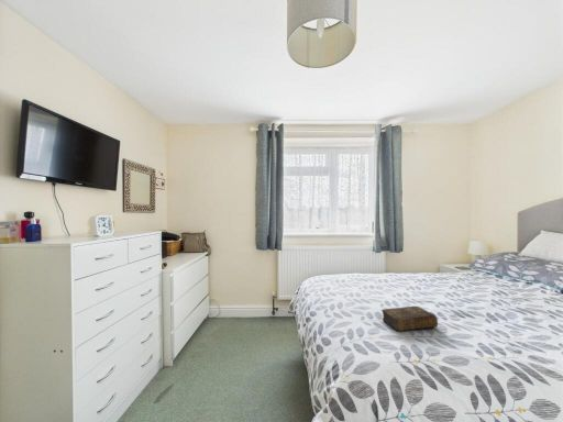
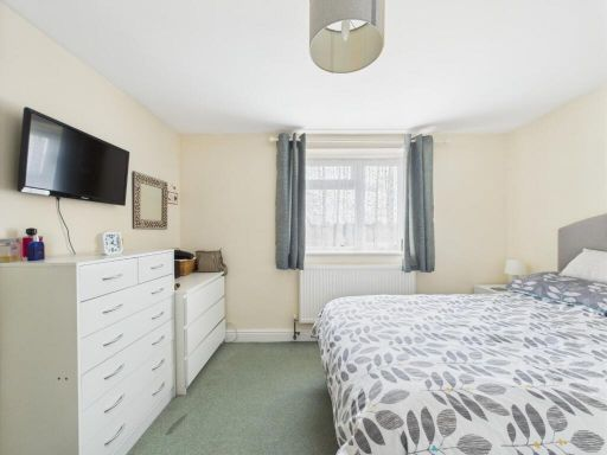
- book [380,306,439,332]
